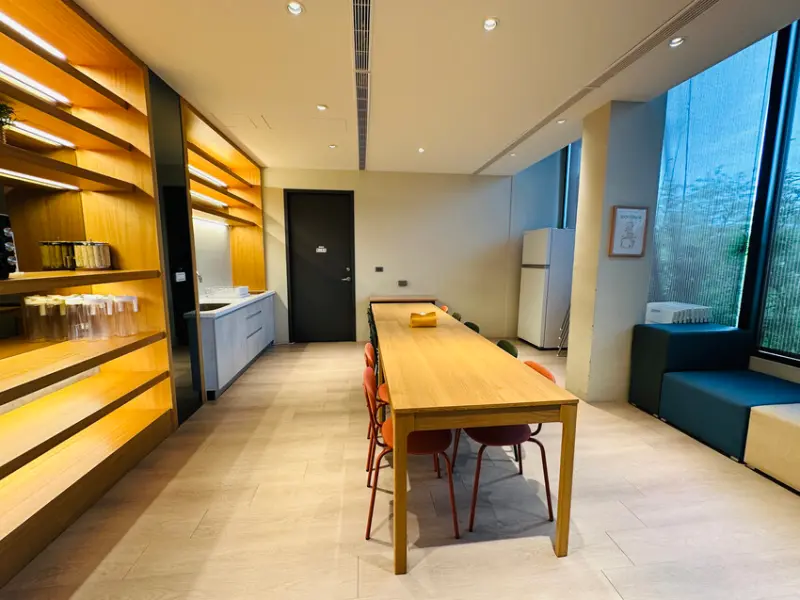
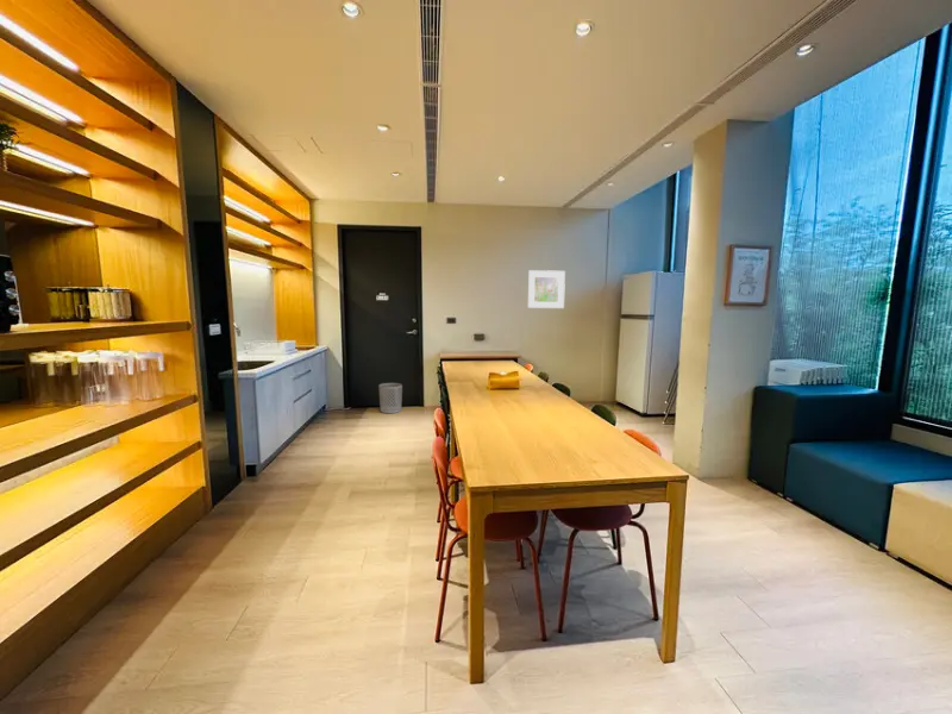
+ waste bin [377,382,403,414]
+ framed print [527,269,566,309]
